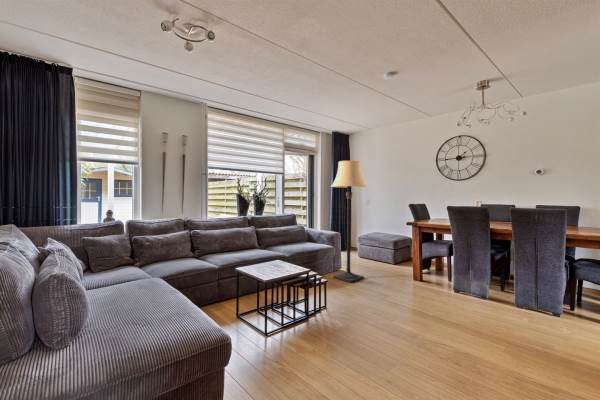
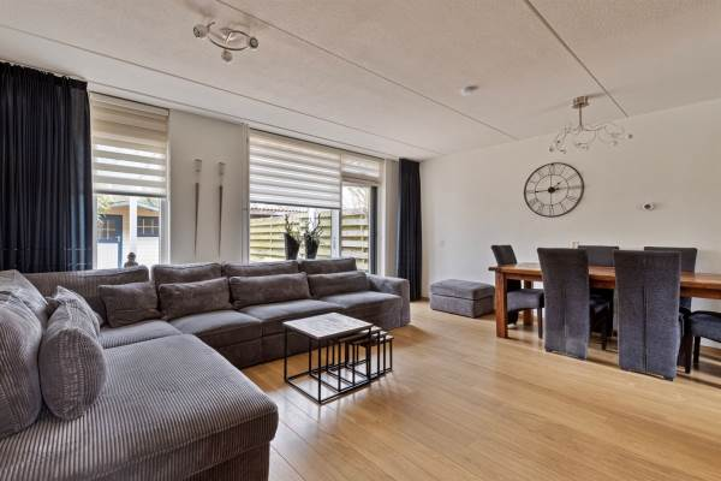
- lamp [330,160,369,283]
